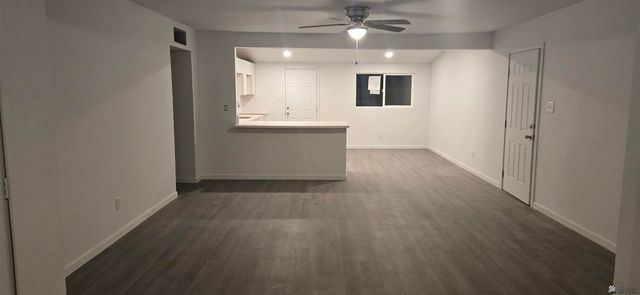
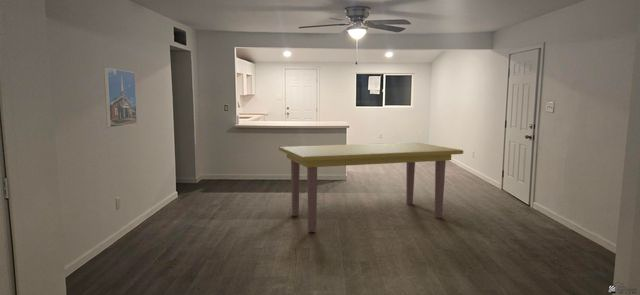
+ dining table [278,141,464,233]
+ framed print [103,67,138,129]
